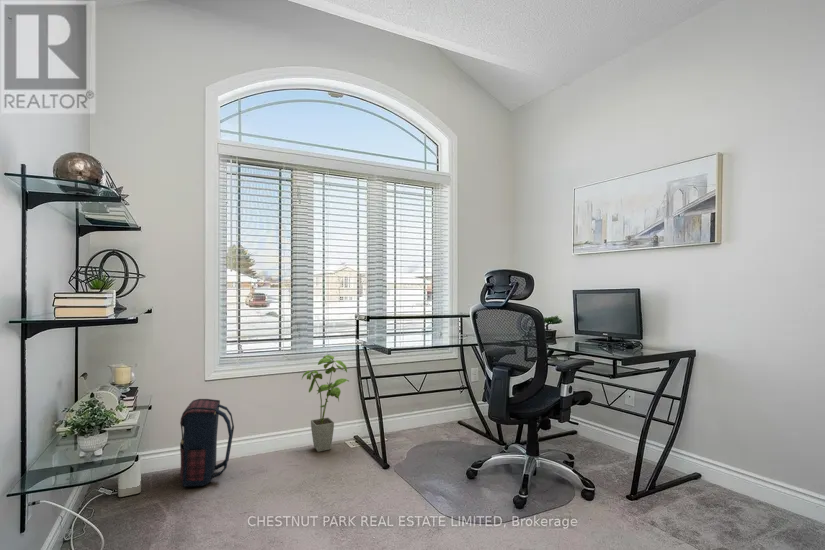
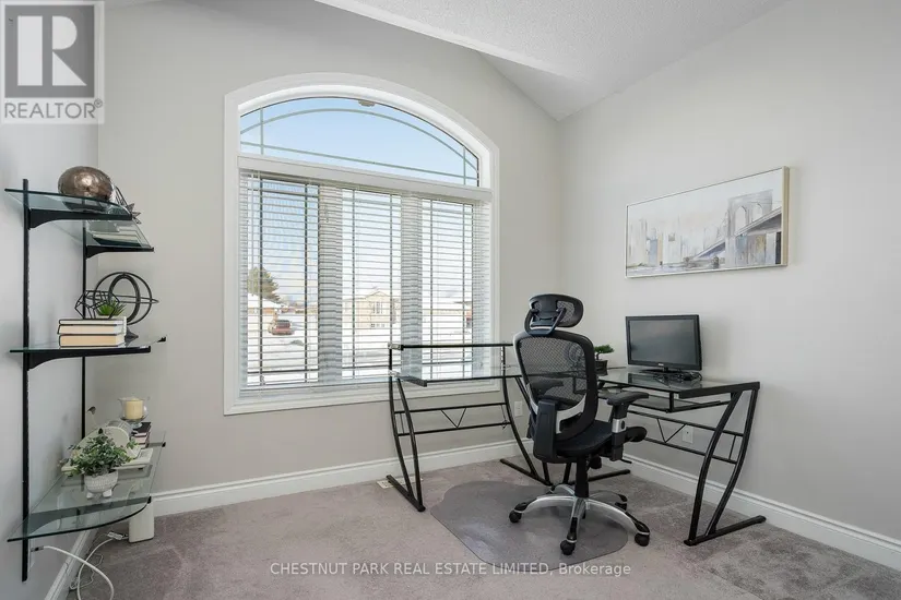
- satchel [179,398,235,488]
- house plant [301,354,350,453]
